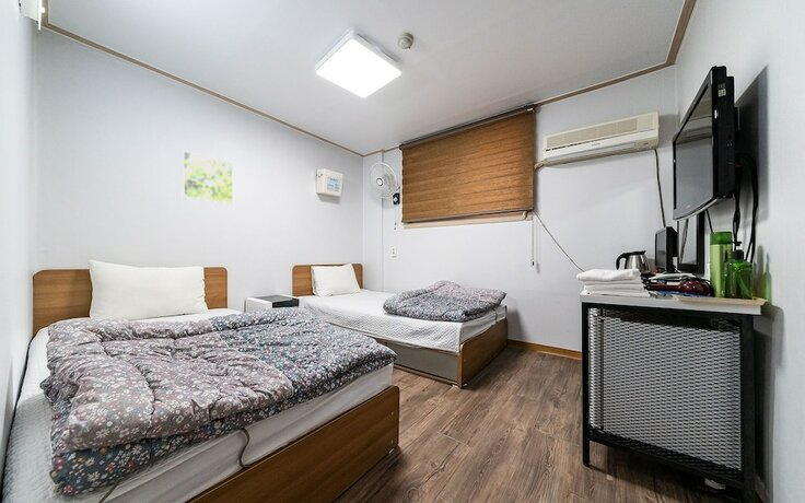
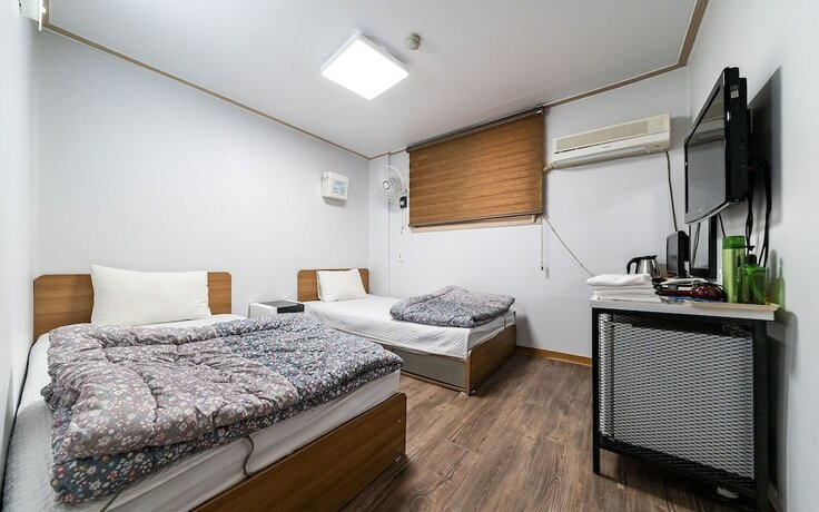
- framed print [180,150,234,204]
